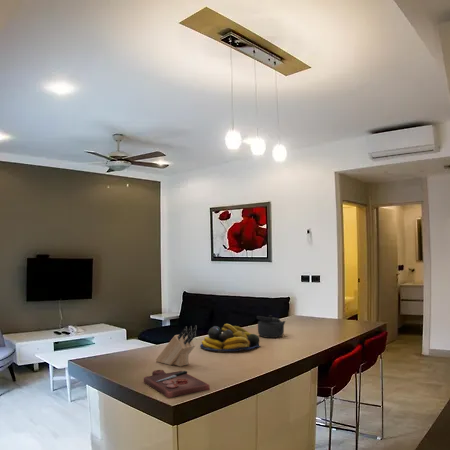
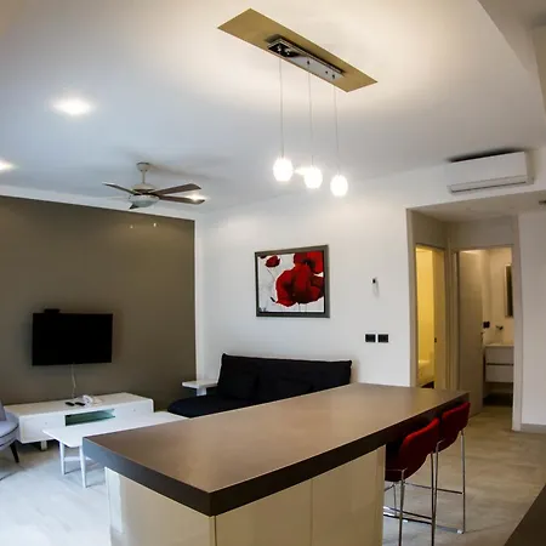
- kettle [256,314,287,339]
- cutting board [143,369,211,399]
- fruit bowl [199,323,261,352]
- knife block [155,325,198,367]
